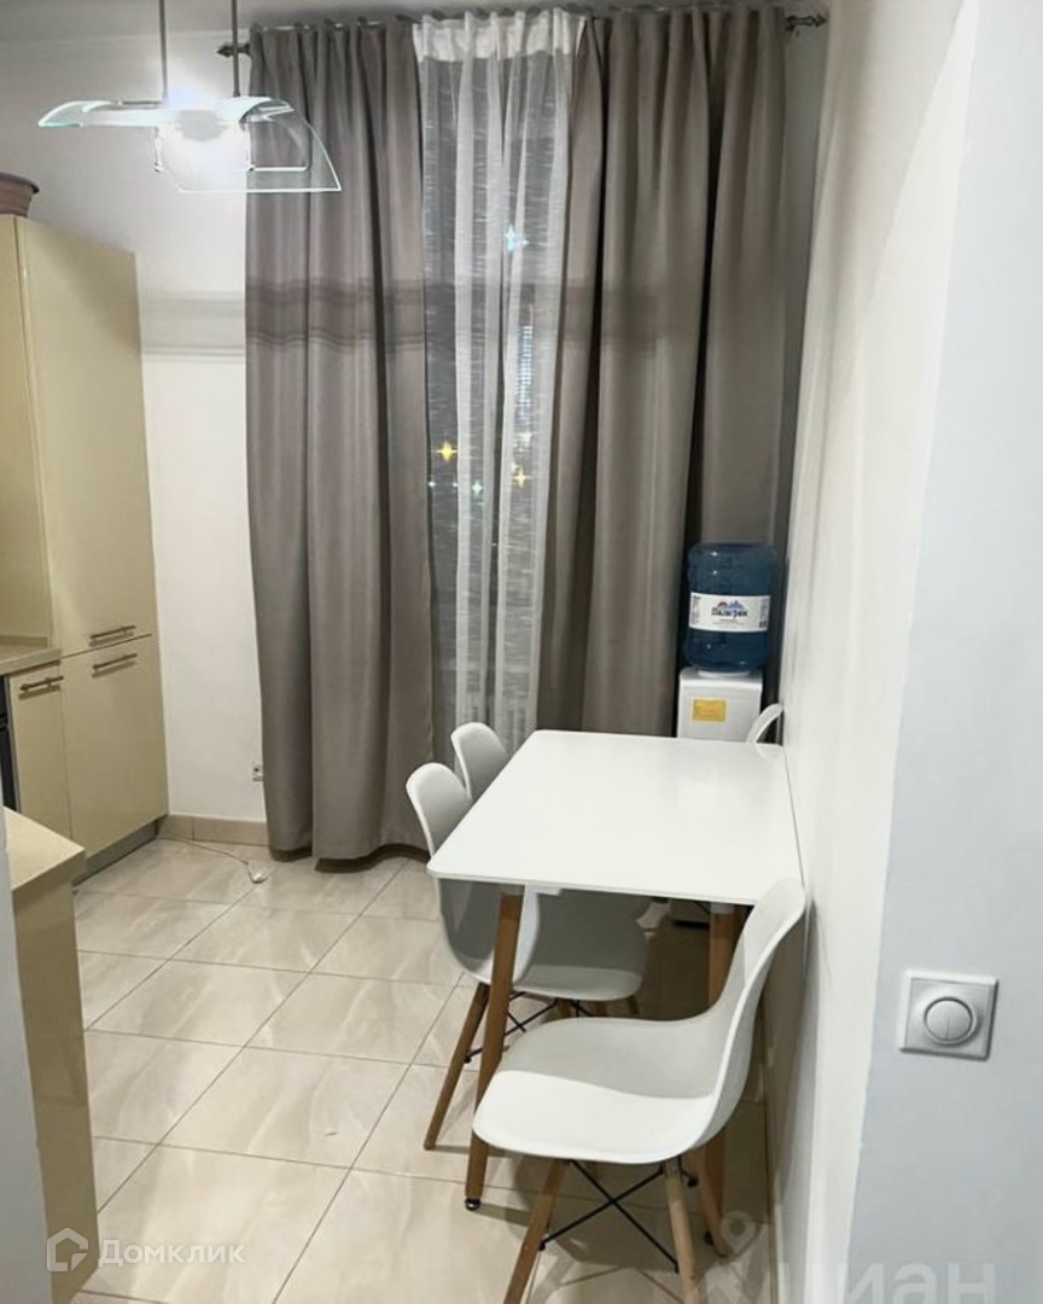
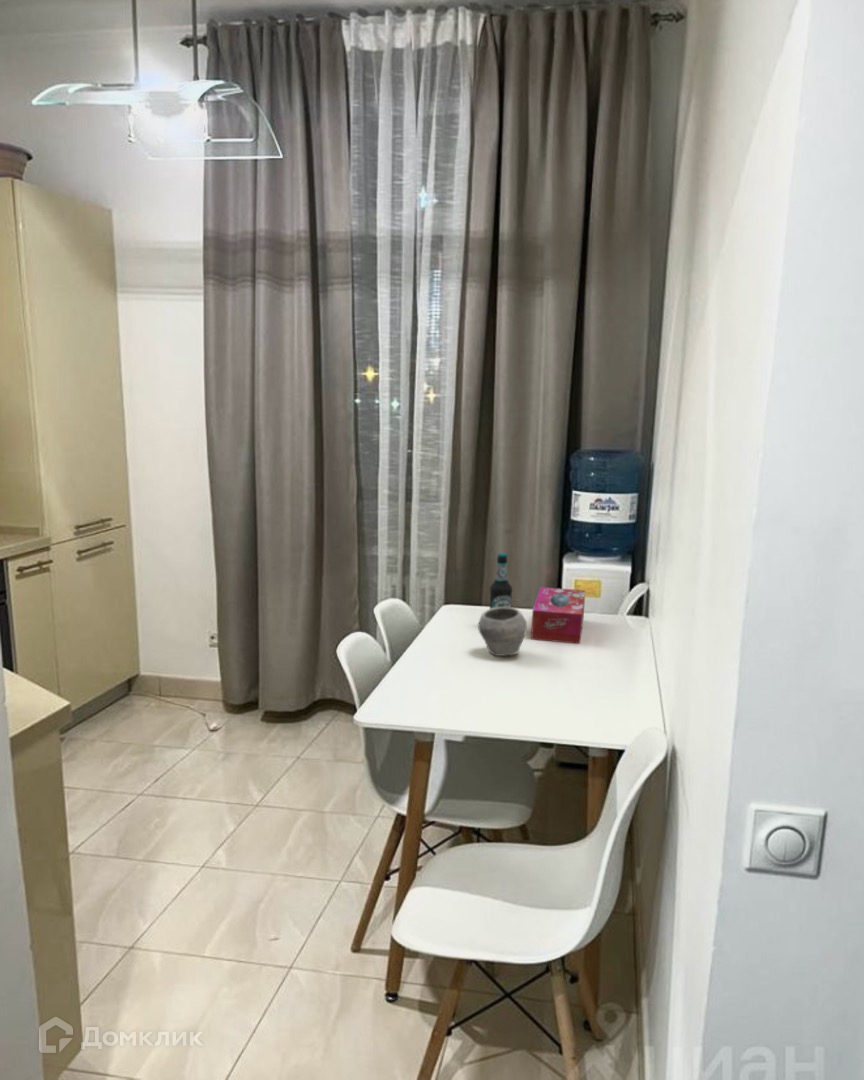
+ bowl [477,606,528,657]
+ tissue box [530,586,586,645]
+ bottle [489,552,513,609]
